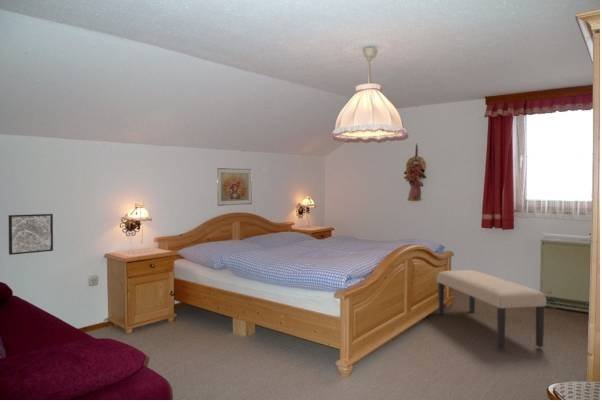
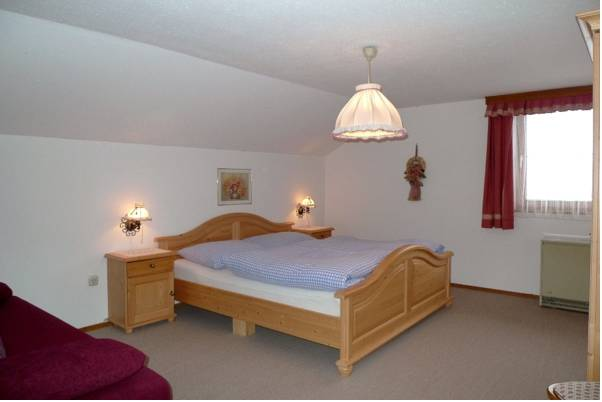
- wall art [8,213,54,256]
- bench [436,269,547,351]
